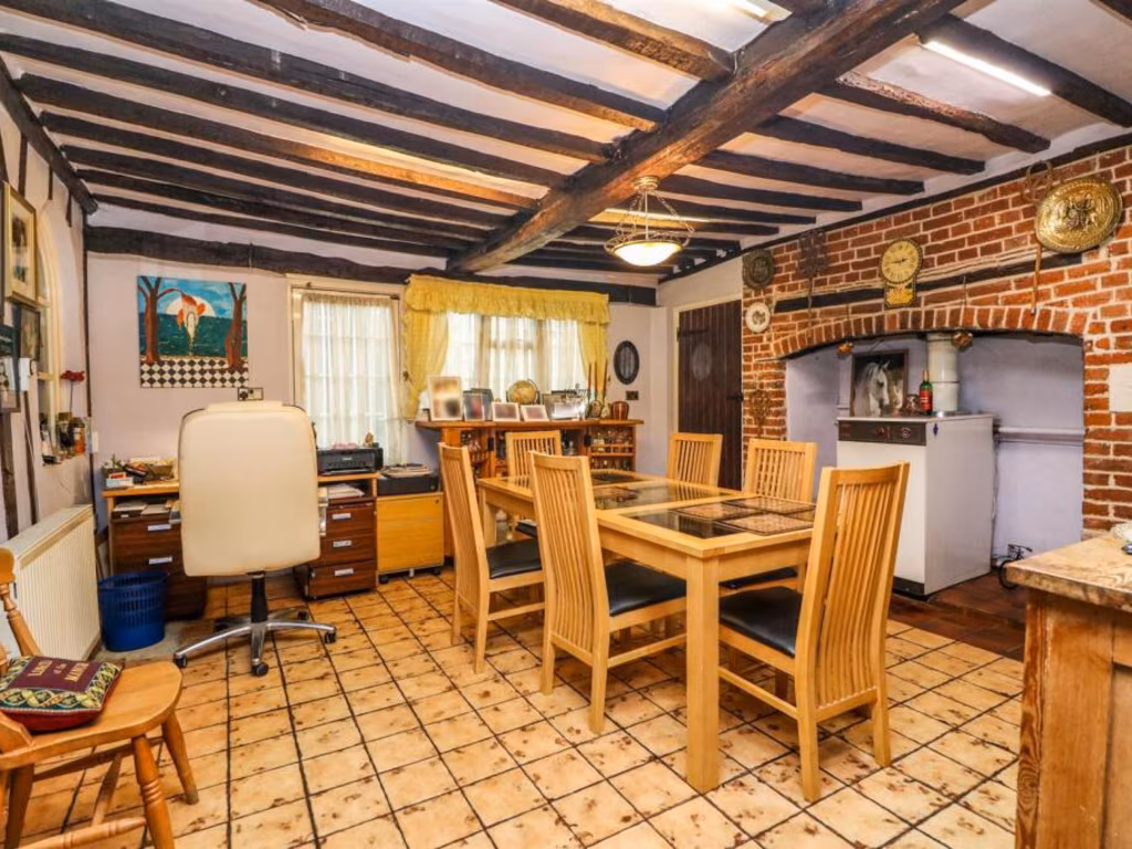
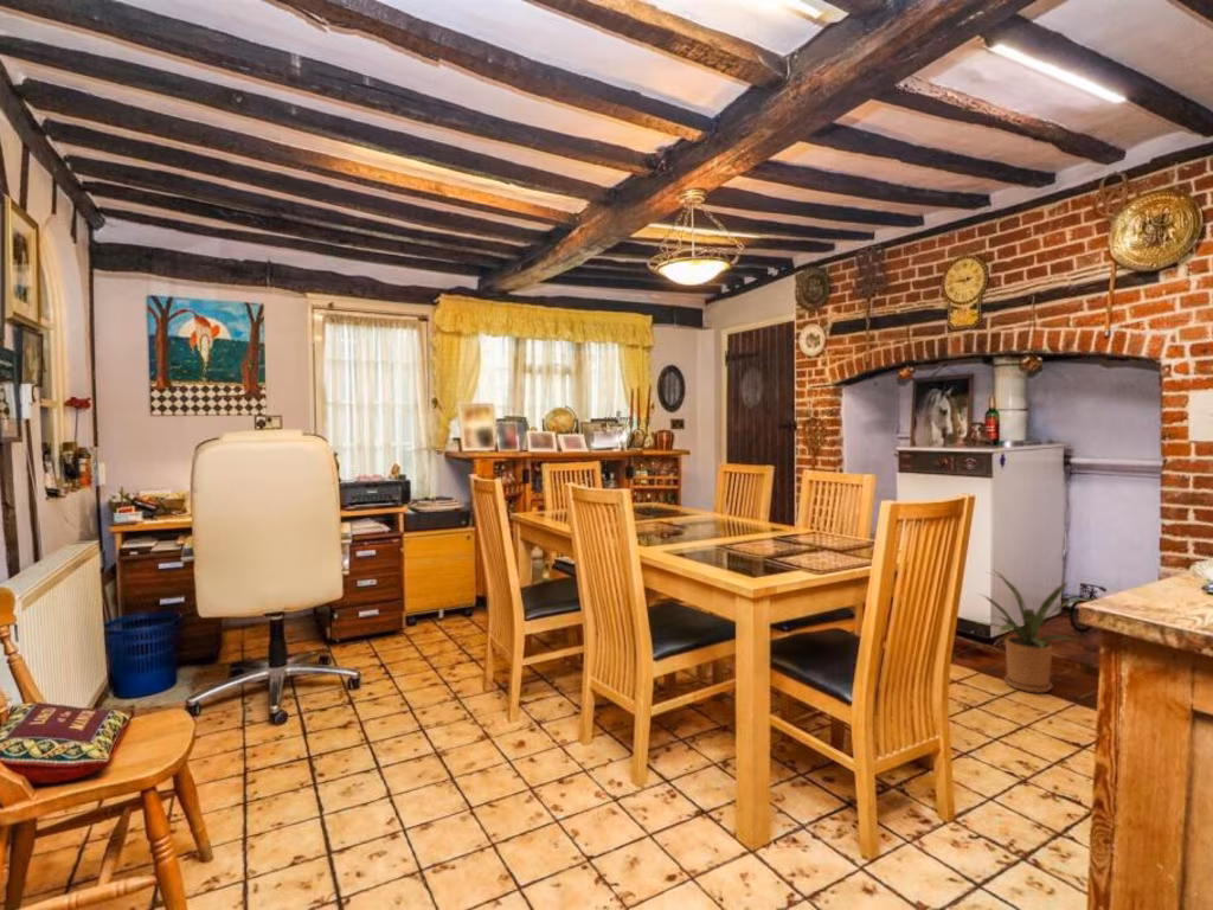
+ house plant [975,568,1096,694]
